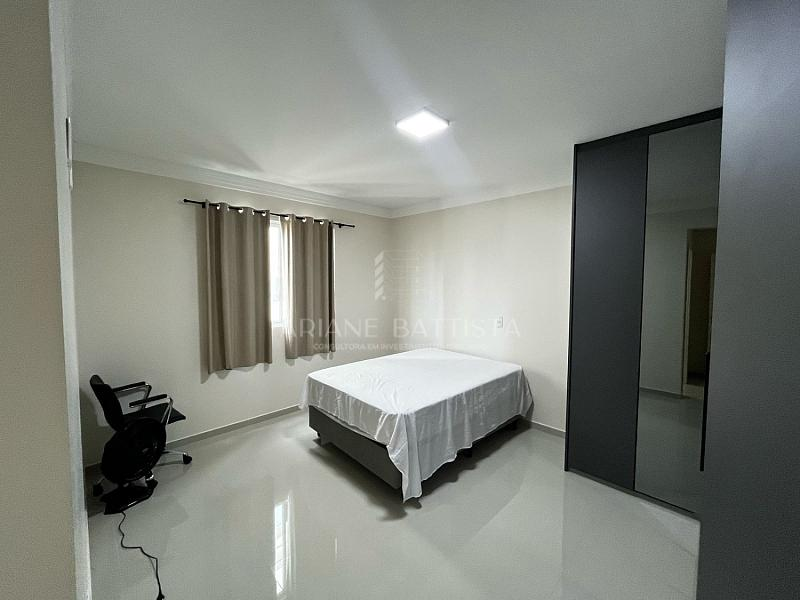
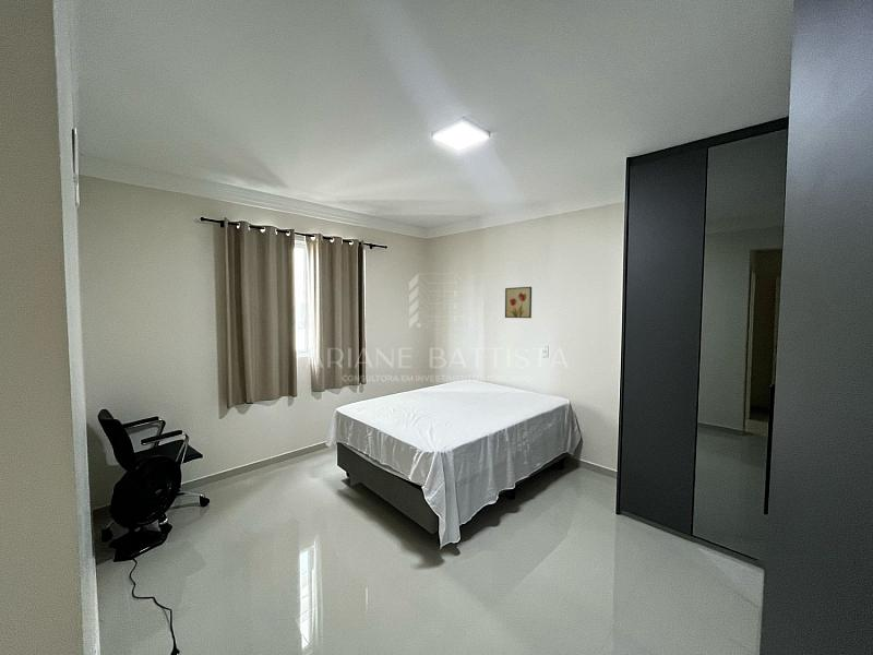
+ wall art [504,286,533,319]
